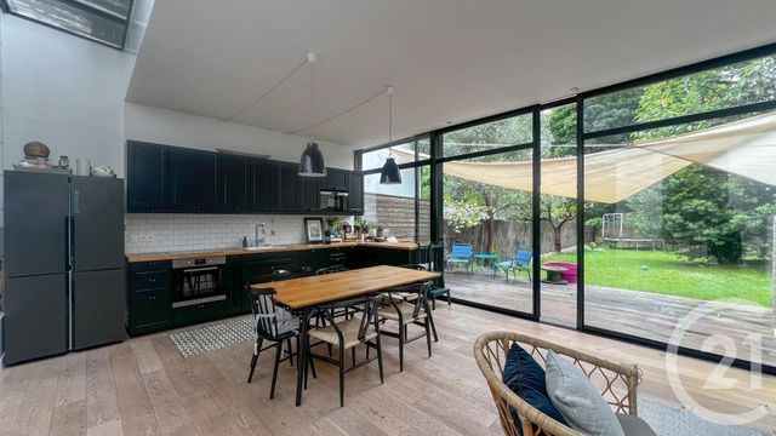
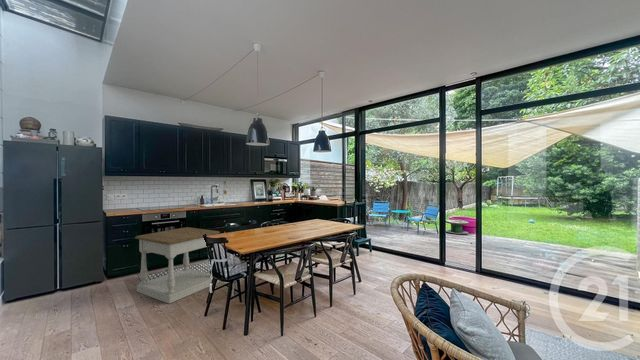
+ side table [134,226,221,304]
